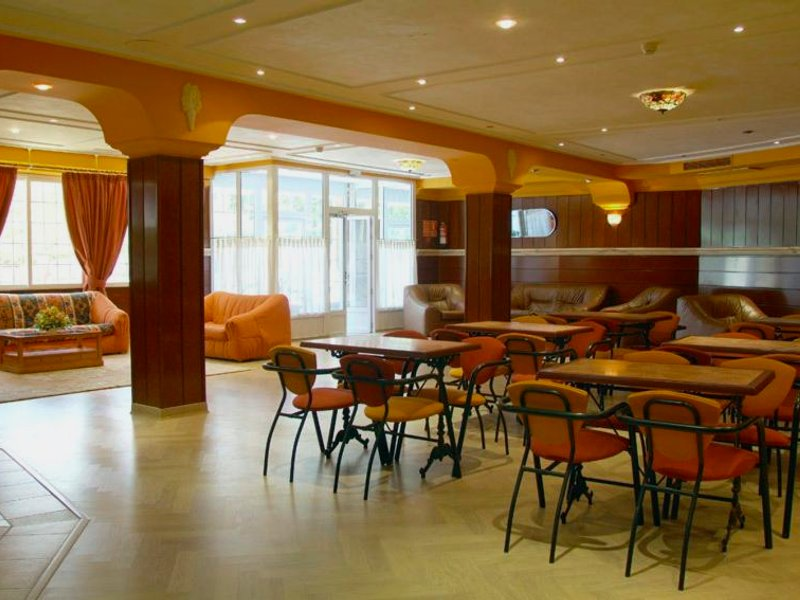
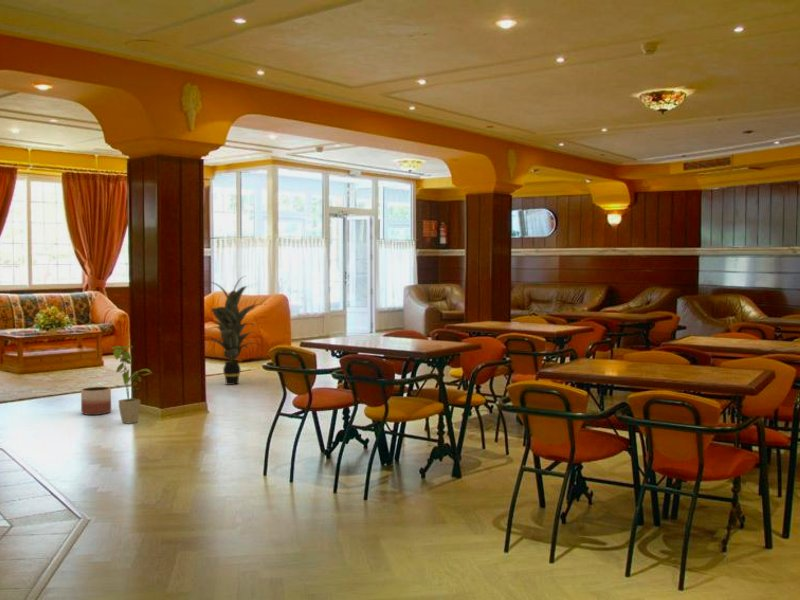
+ planter [80,386,112,416]
+ house plant [110,344,153,425]
+ indoor plant [204,275,269,386]
